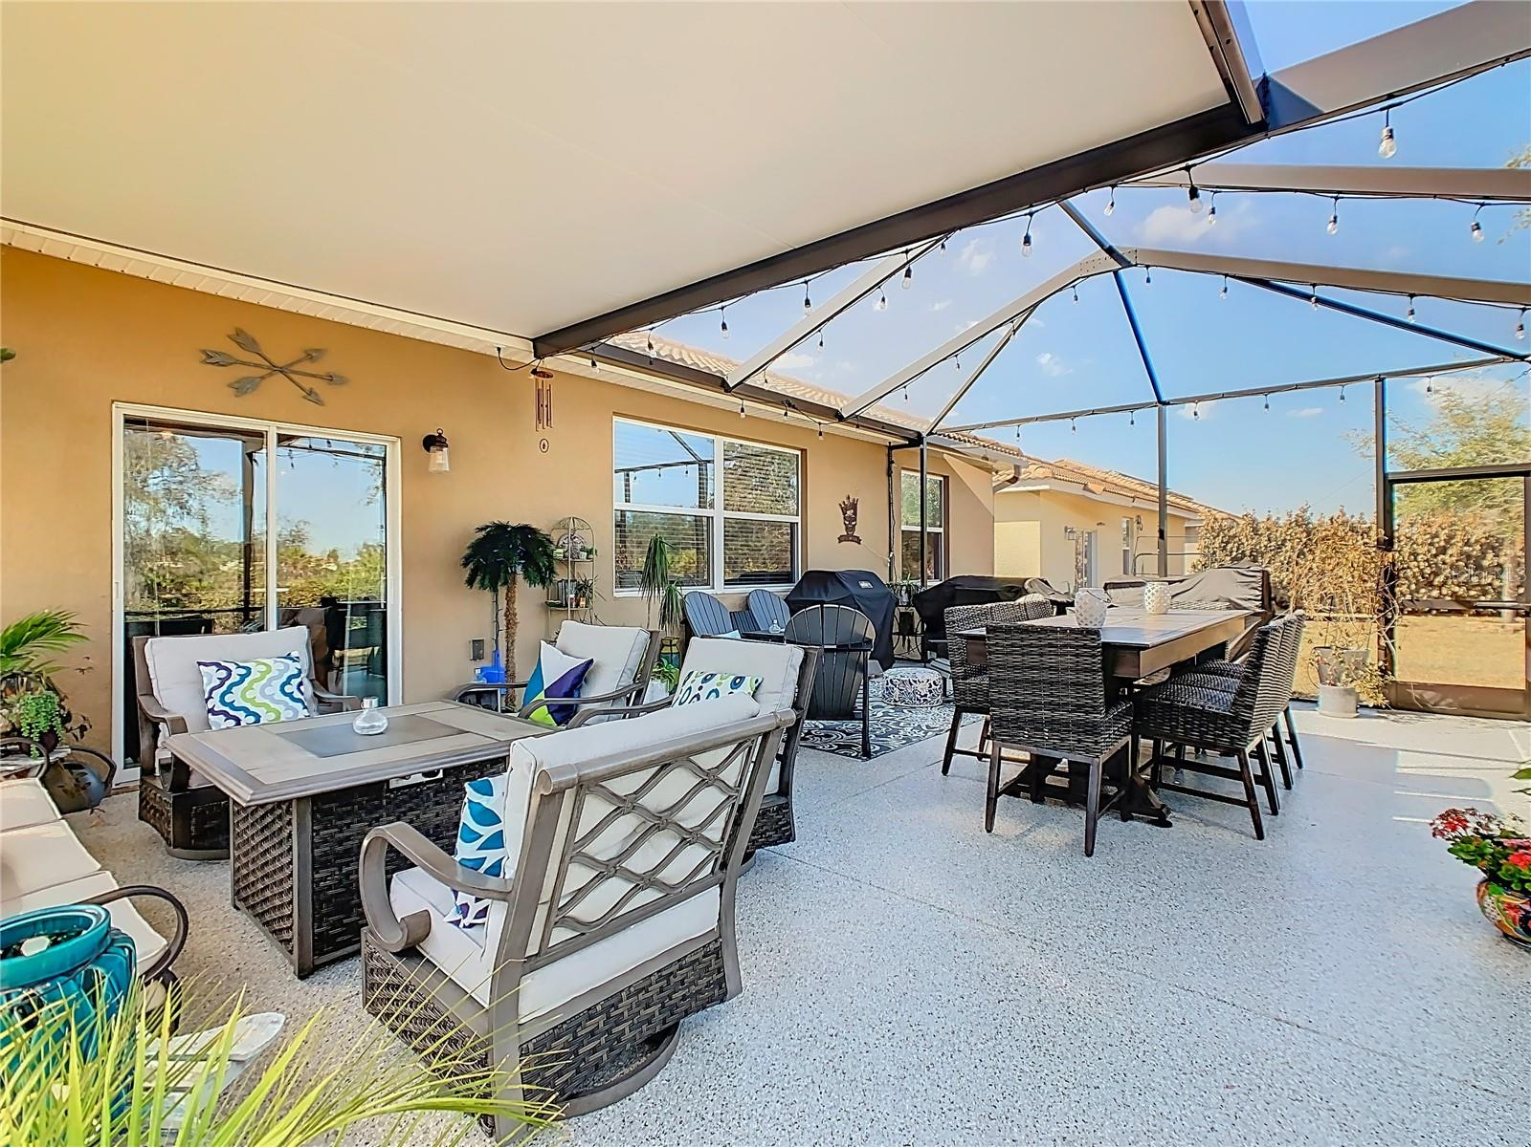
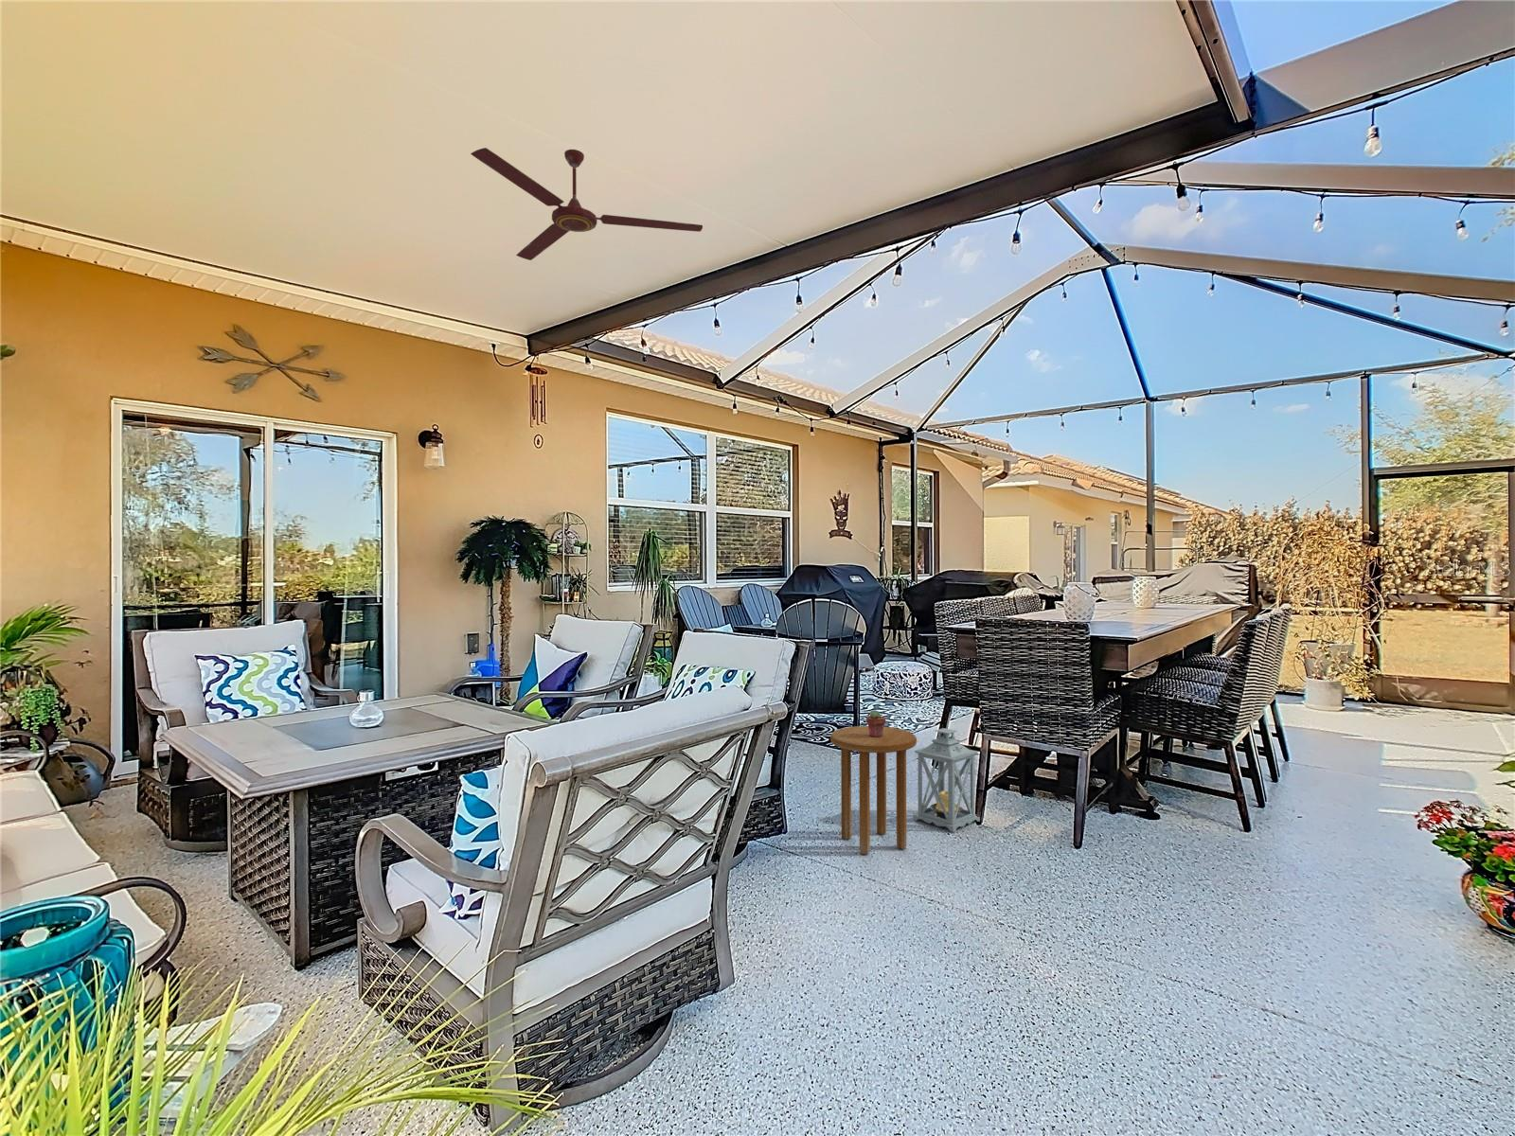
+ ceiling fan [470,147,704,261]
+ potted succulent [865,709,886,737]
+ lantern [911,727,981,833]
+ side table [829,726,917,856]
